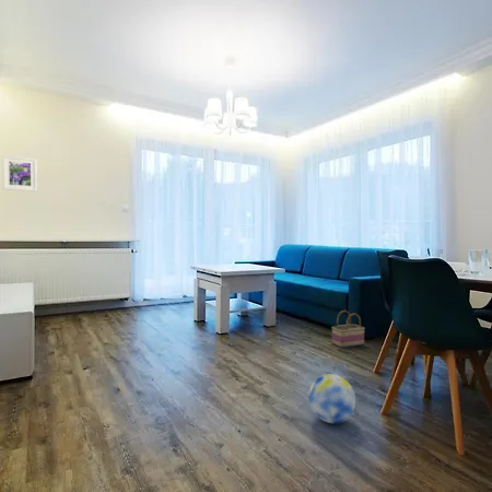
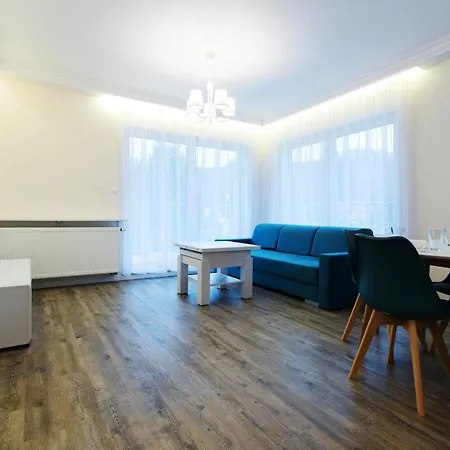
- basket [331,309,366,349]
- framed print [1,155,38,192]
- ball [308,373,356,424]
